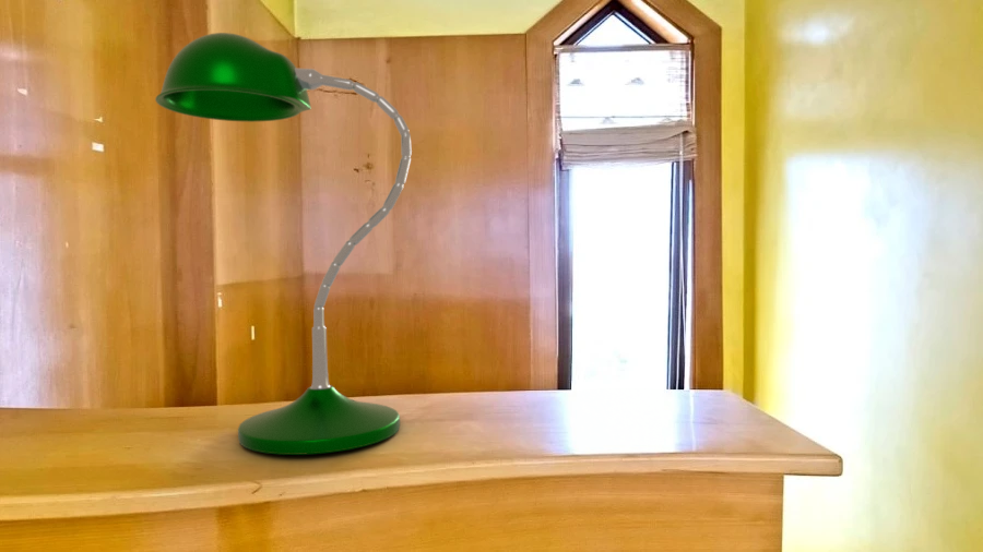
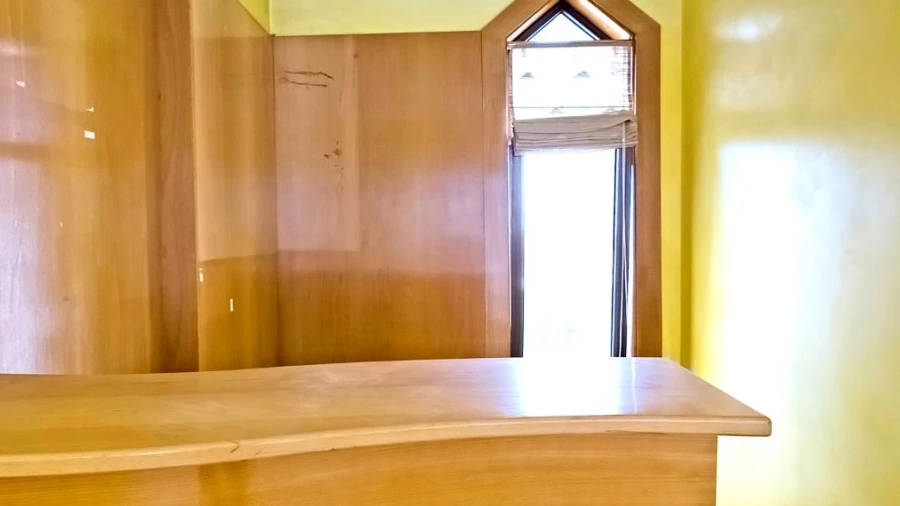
- desk lamp [154,32,413,456]
